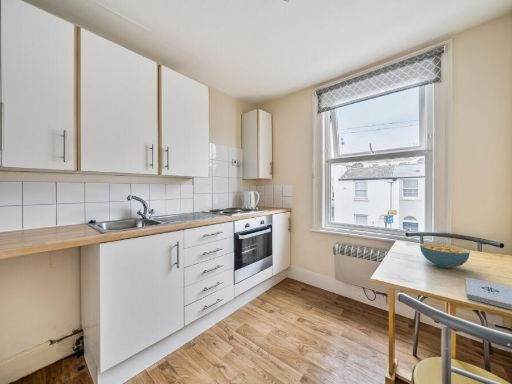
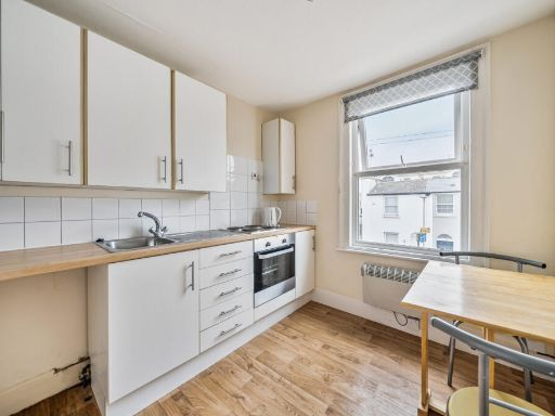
- notepad [465,276,512,310]
- cereal bowl [419,242,471,269]
